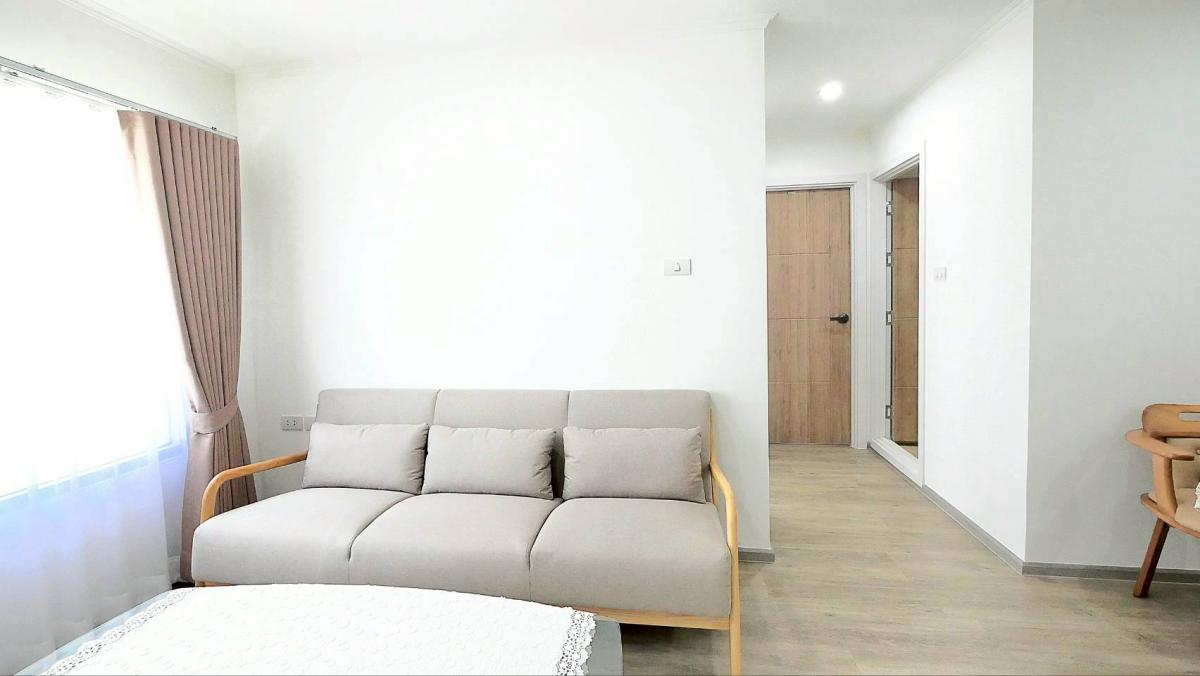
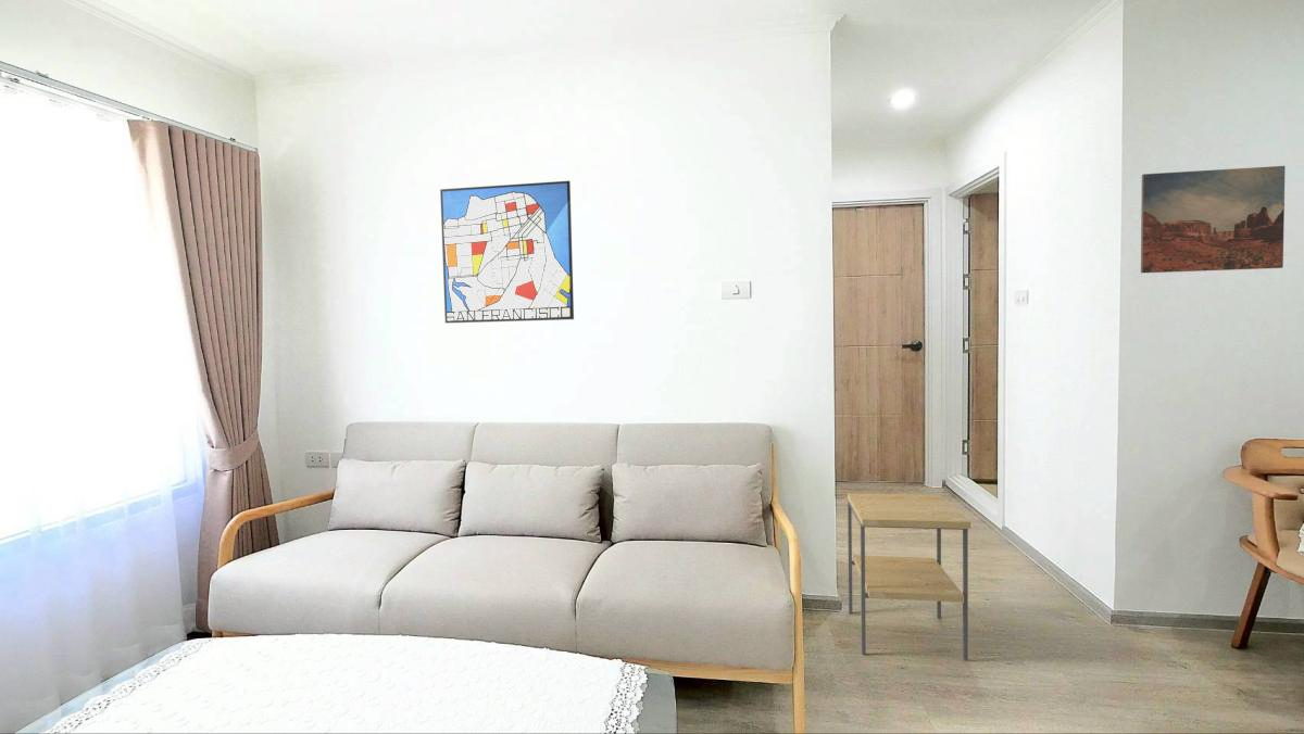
+ side table [847,492,971,661]
+ wall art [1140,165,1287,274]
+ wall art [439,180,575,325]
